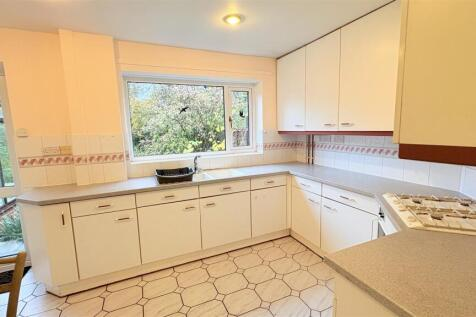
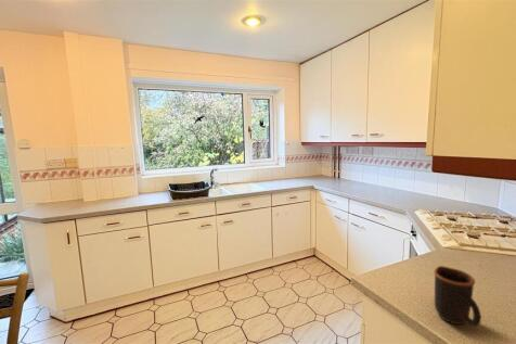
+ mug [433,265,482,328]
